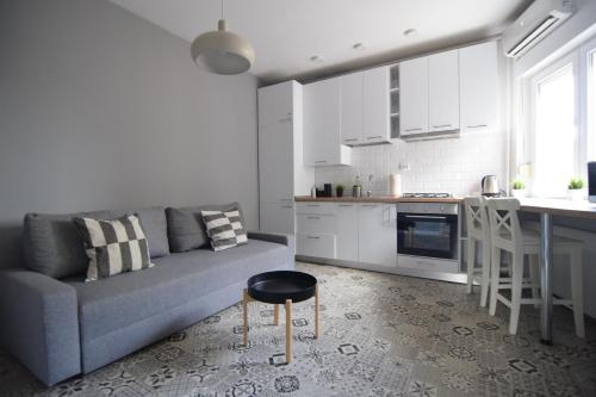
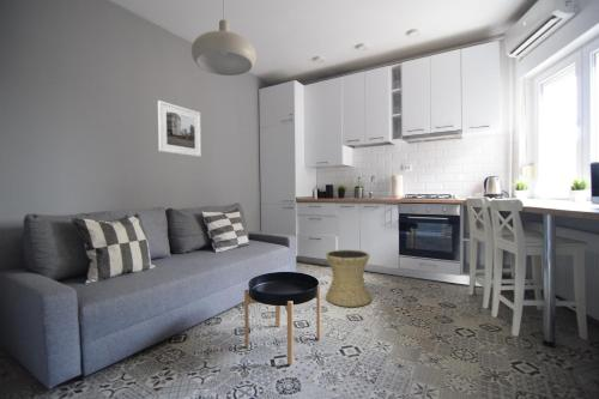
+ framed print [157,99,202,158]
+ side table [325,248,373,308]
